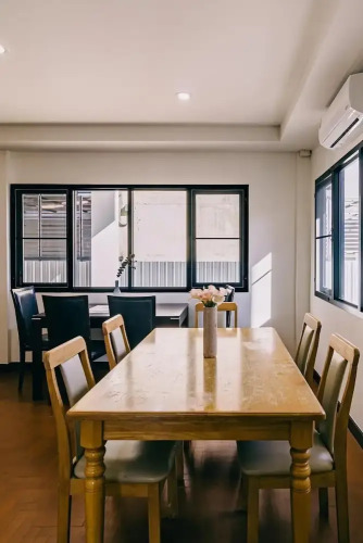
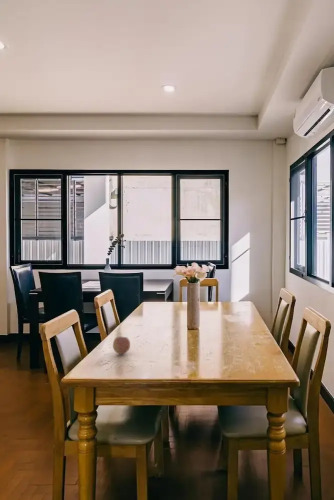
+ fruit [112,336,131,355]
